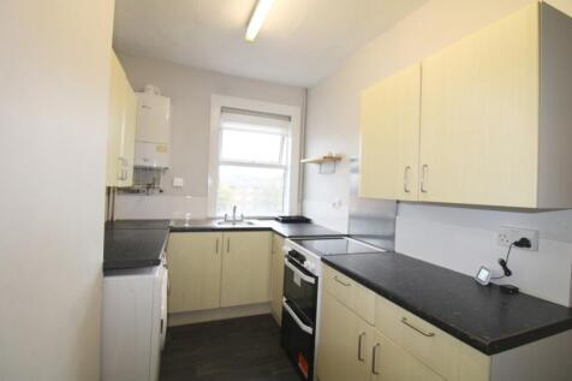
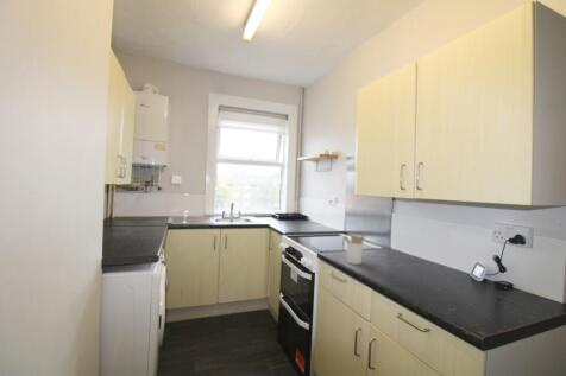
+ utensil holder [342,232,366,266]
